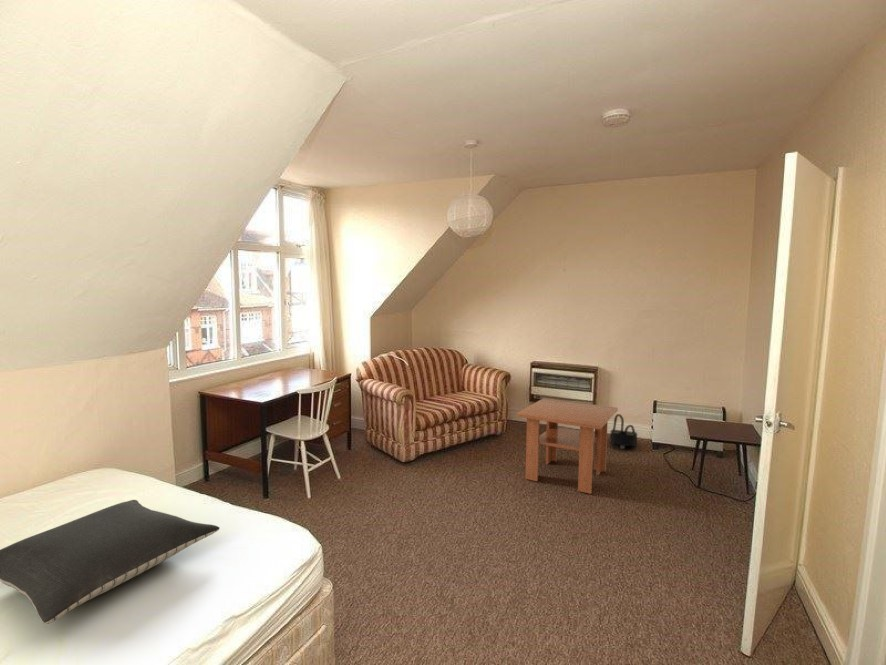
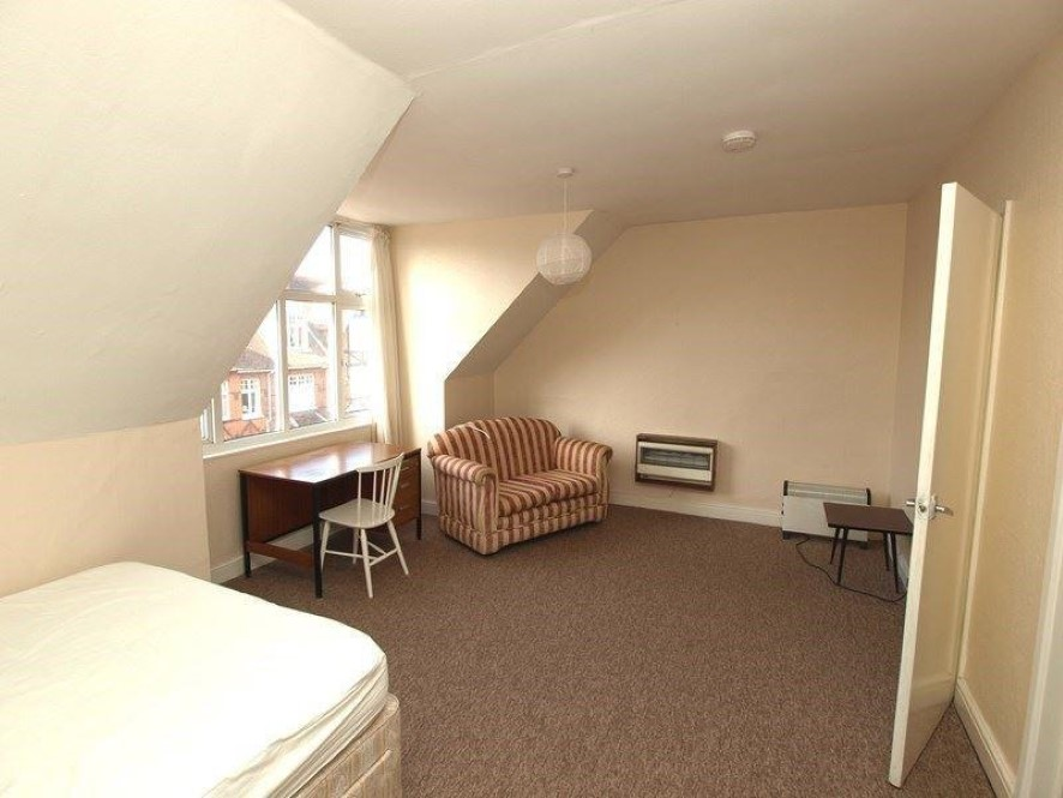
- pillow [0,499,220,625]
- coffee table [515,397,619,495]
- backpack [609,413,639,450]
